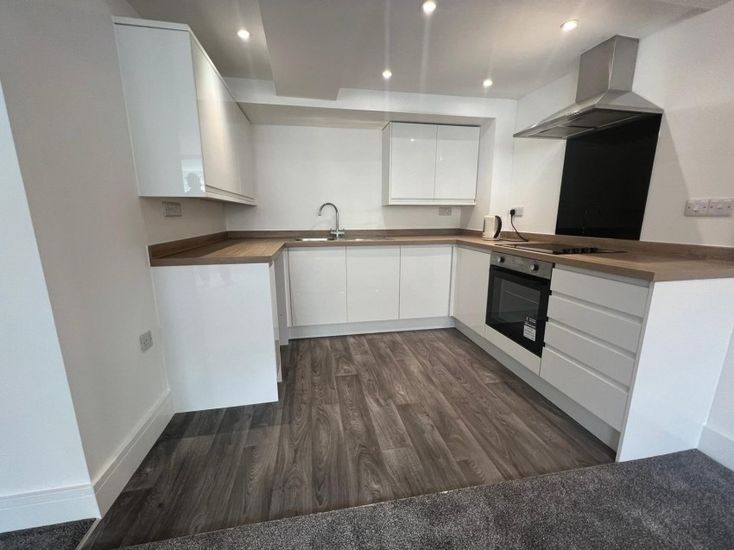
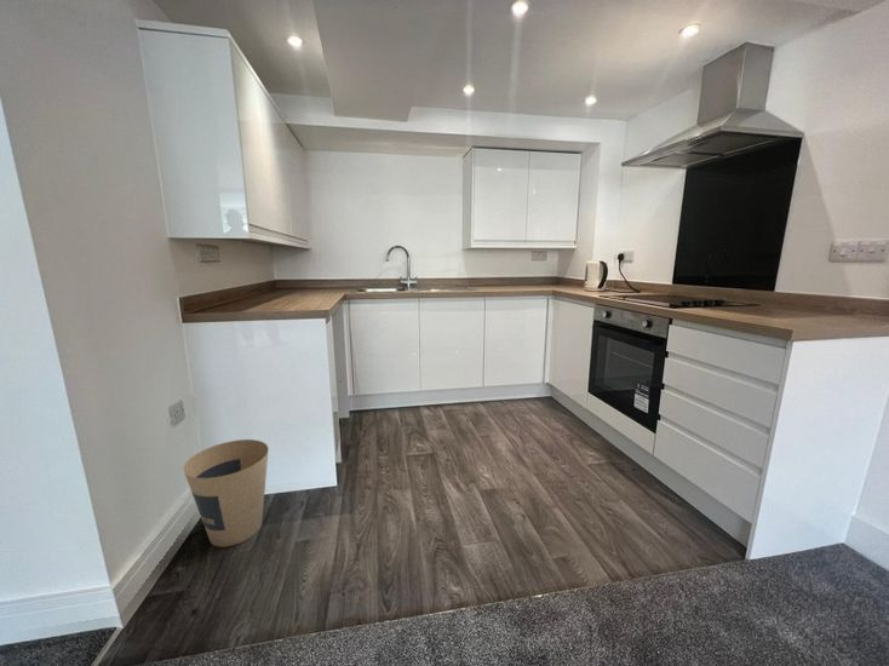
+ trash can [182,438,270,549]
